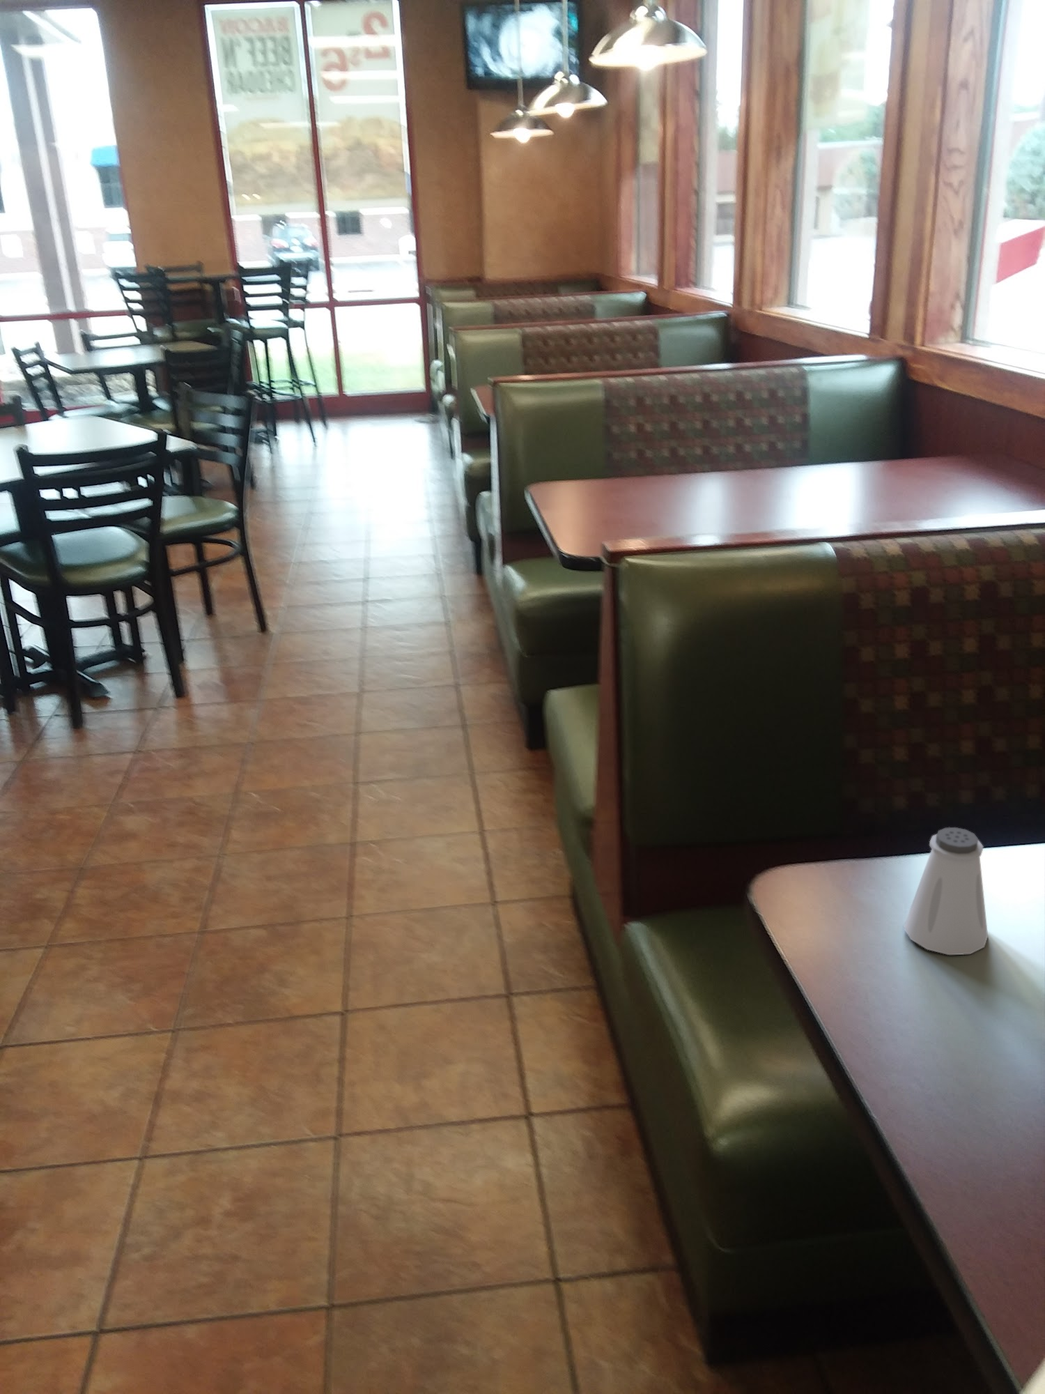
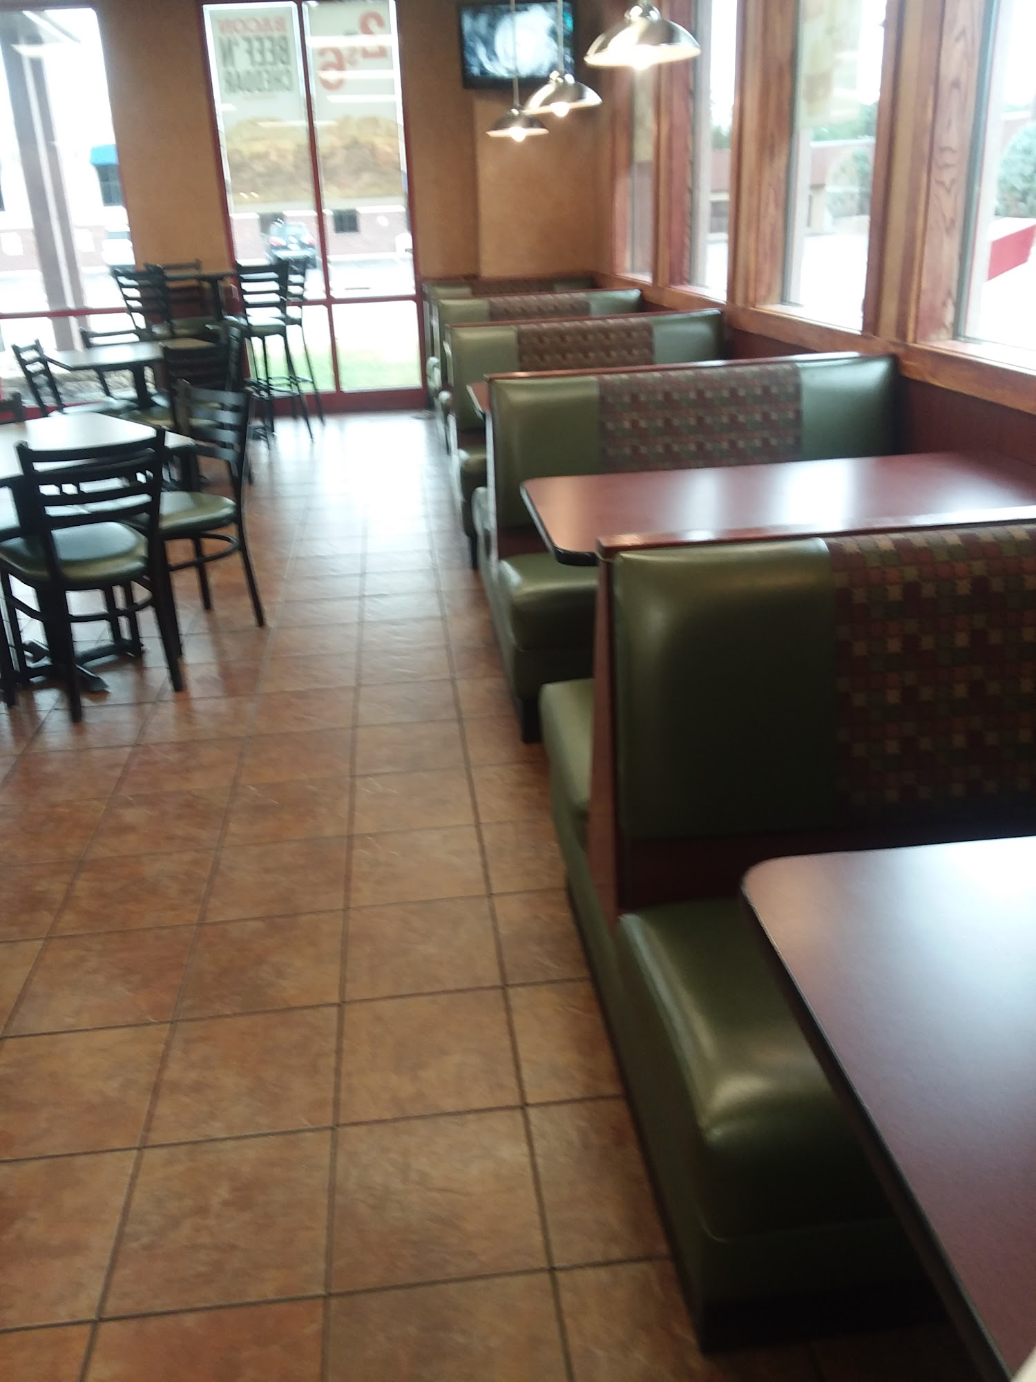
- saltshaker [903,827,989,956]
